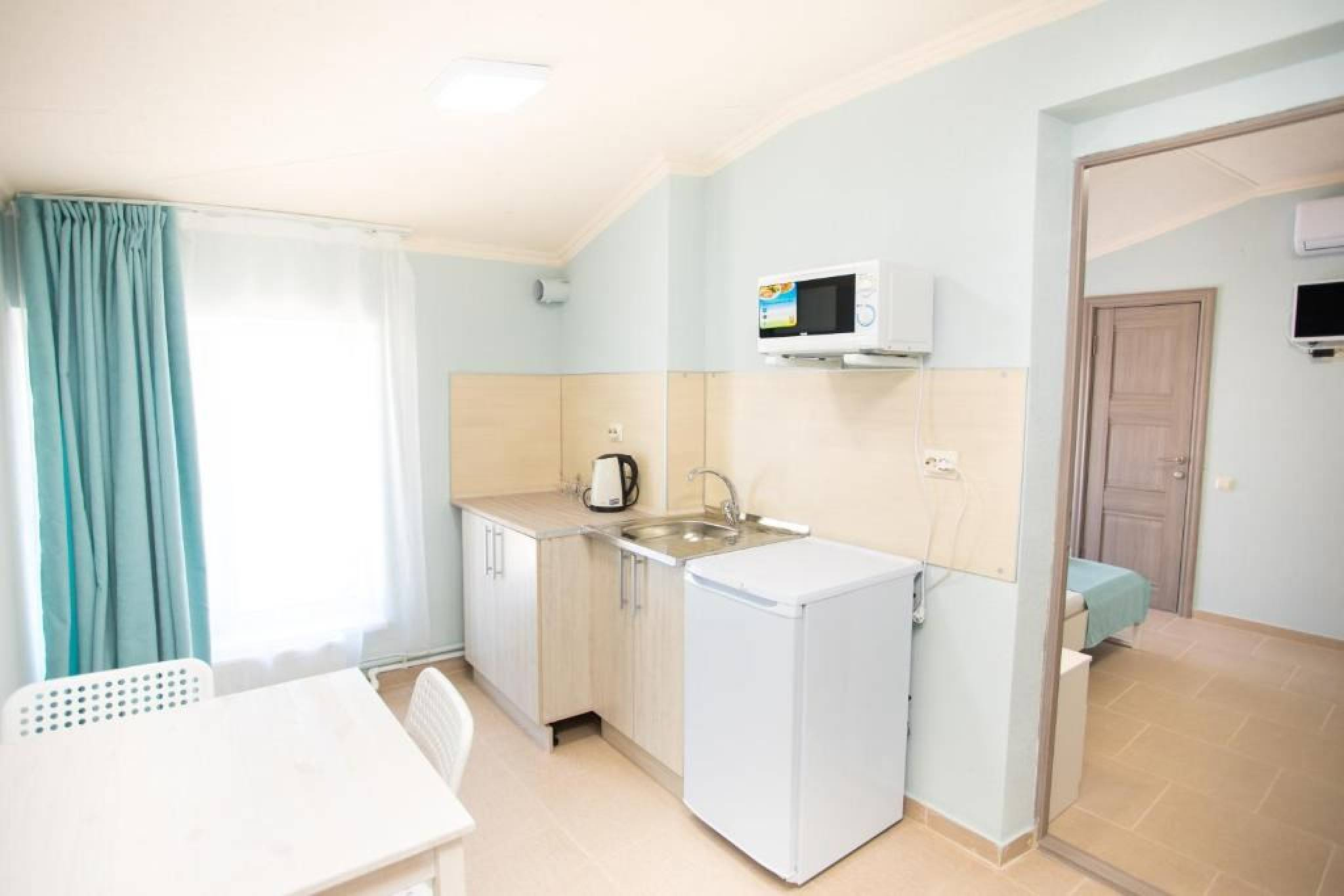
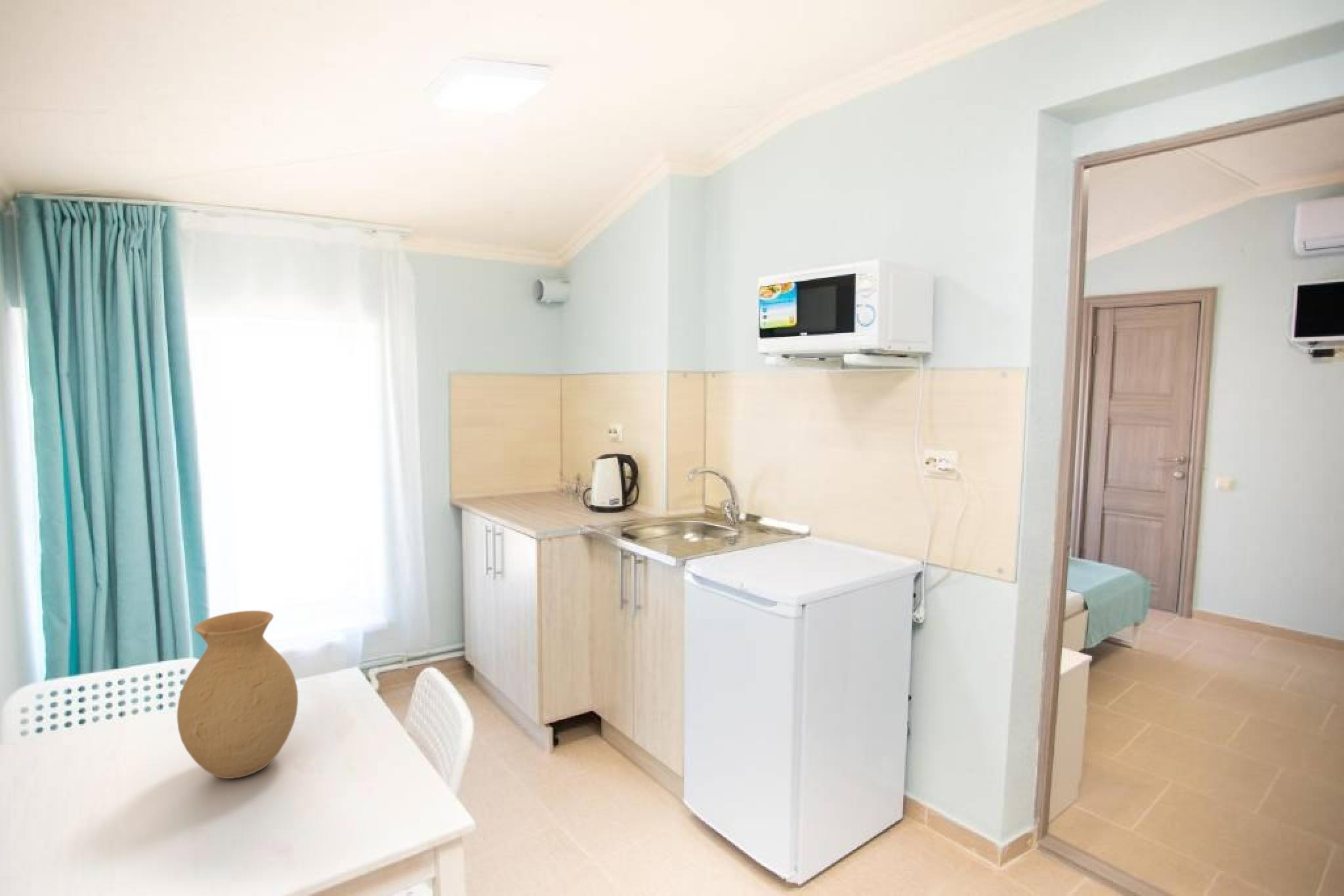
+ vase [177,610,299,779]
